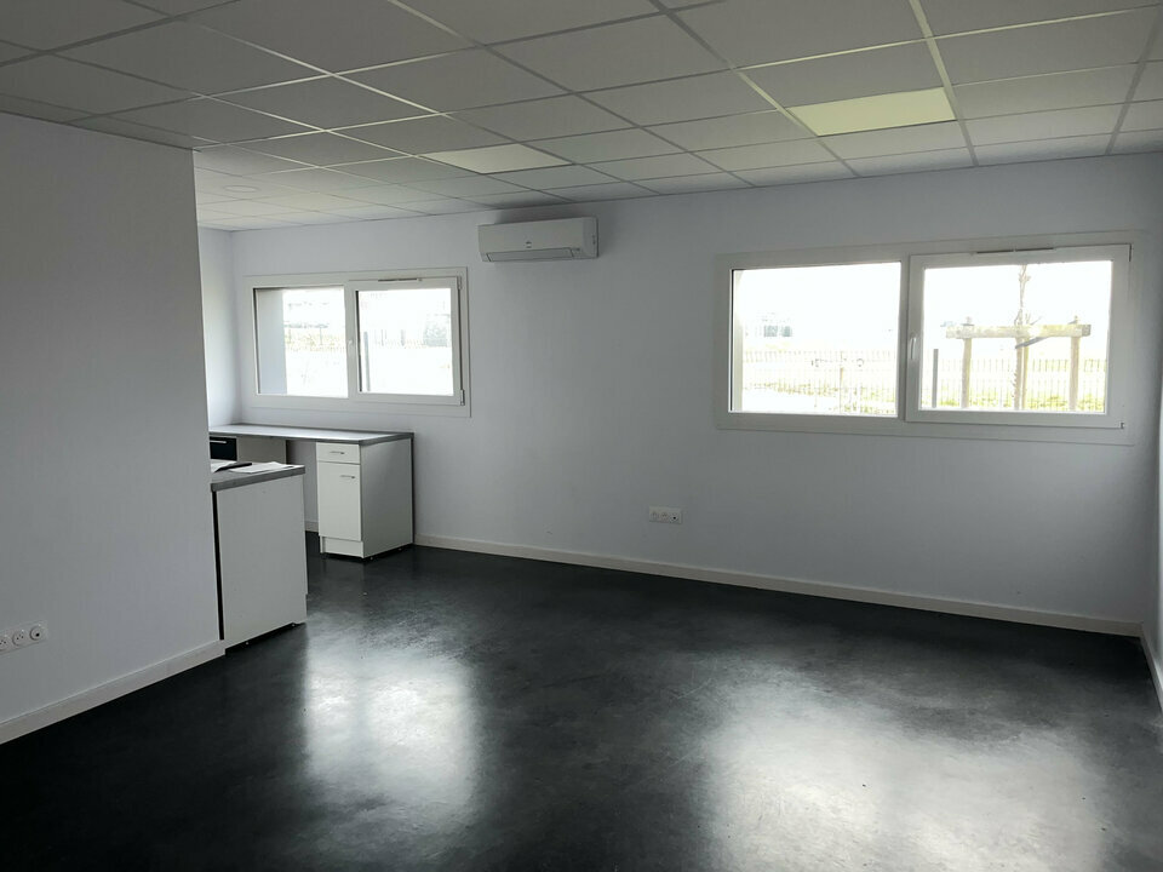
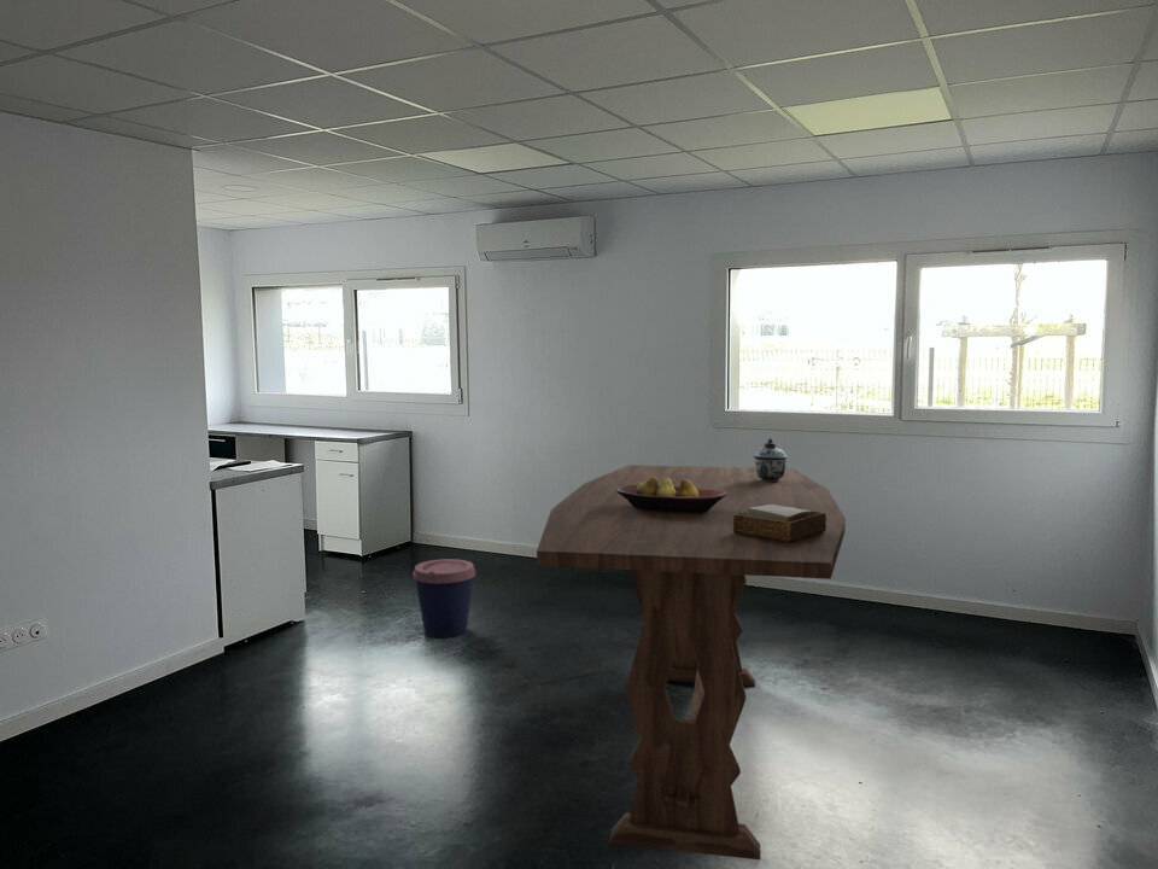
+ napkin holder [733,505,826,542]
+ lidded jar [751,437,789,482]
+ fruit bowl [616,477,726,513]
+ dining table [536,463,847,862]
+ coffee cup [411,558,476,638]
